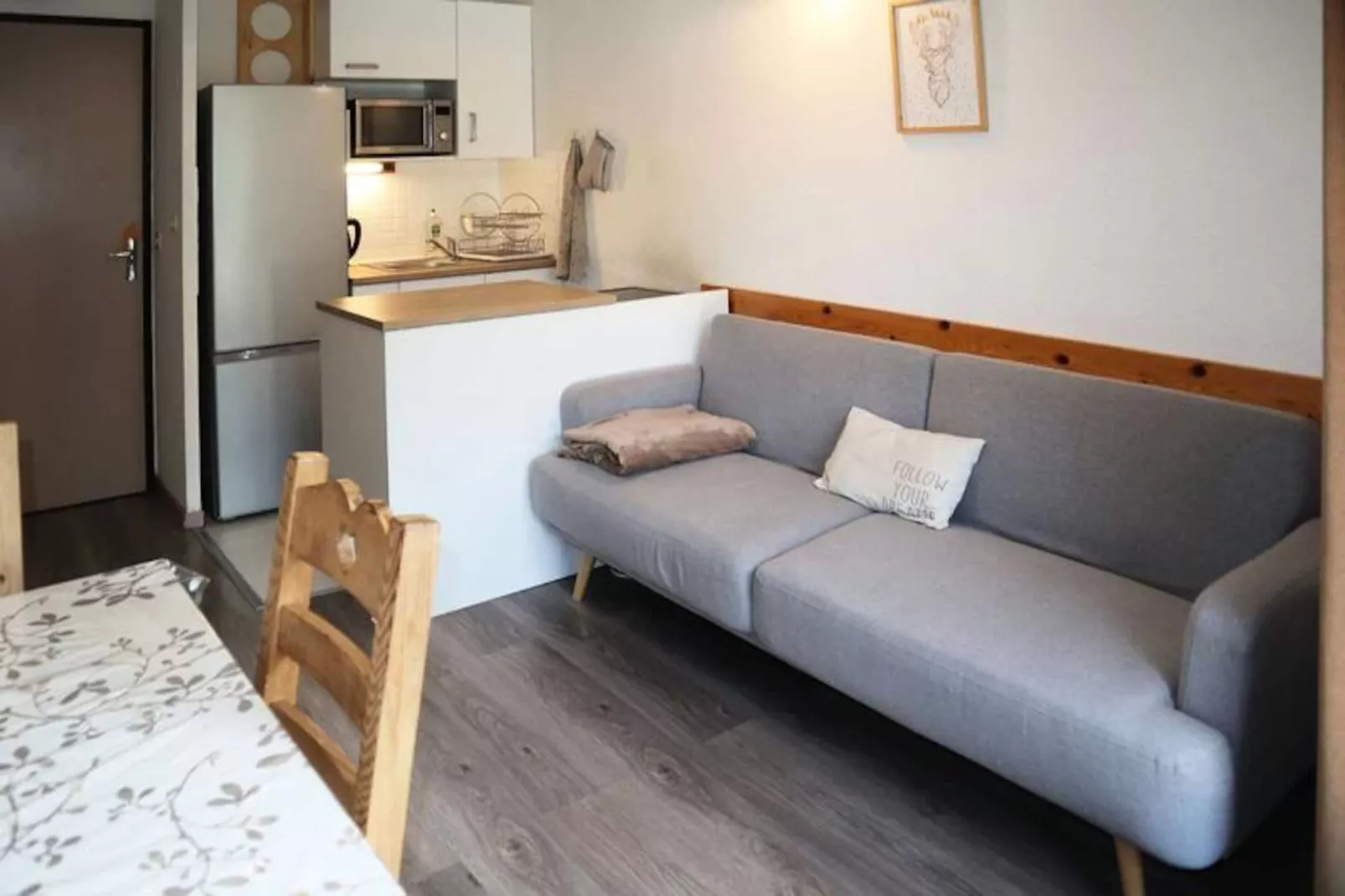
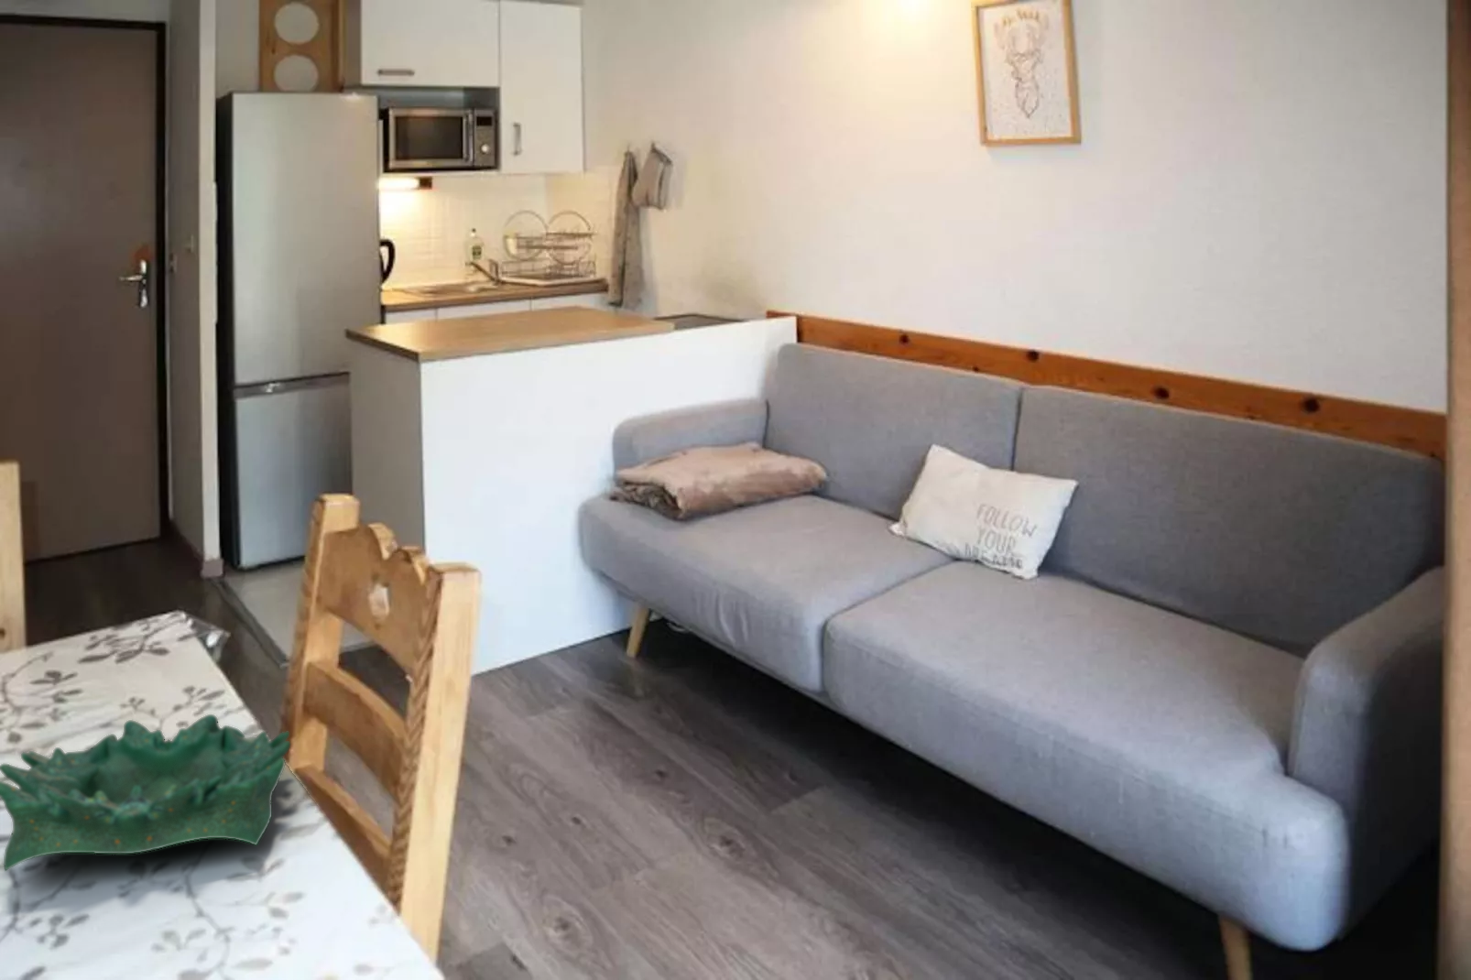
+ decorative bowl [0,713,291,872]
